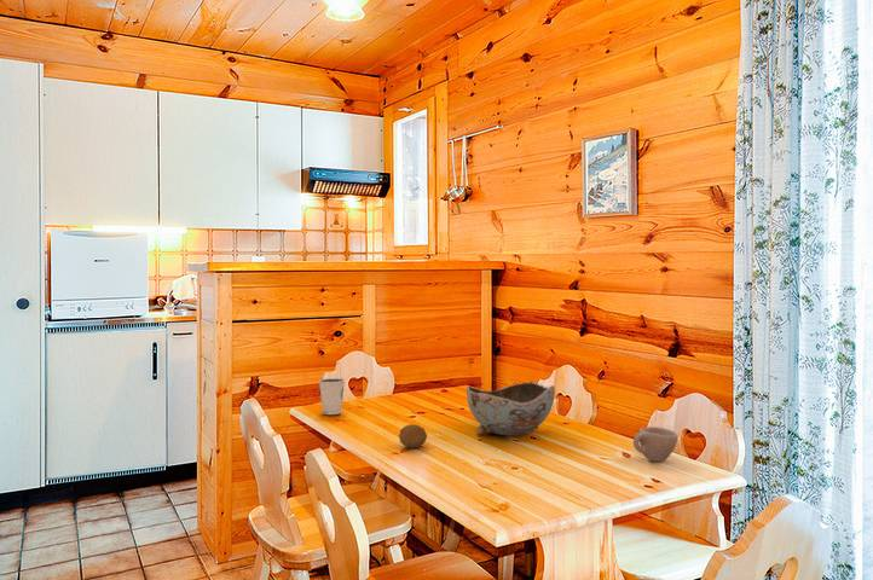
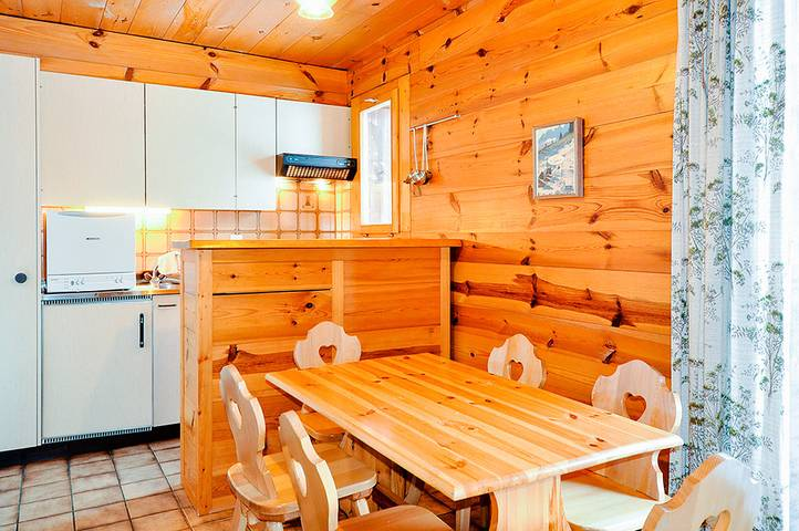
- bowl [466,381,556,437]
- cup [632,425,678,463]
- dixie cup [318,377,346,416]
- fruit [398,423,428,450]
